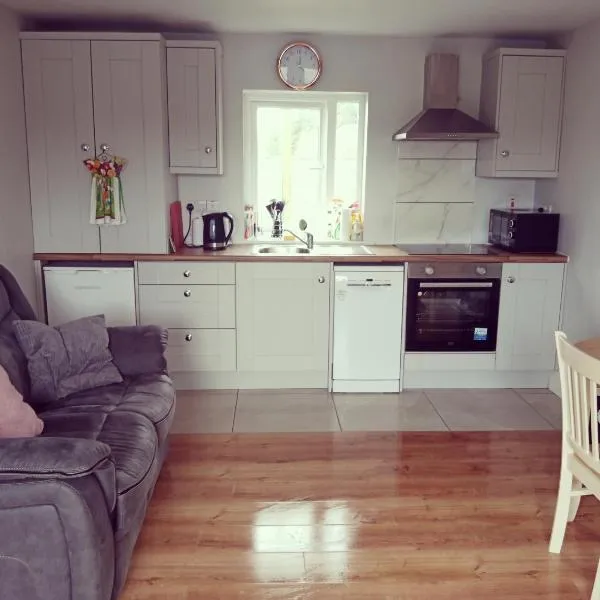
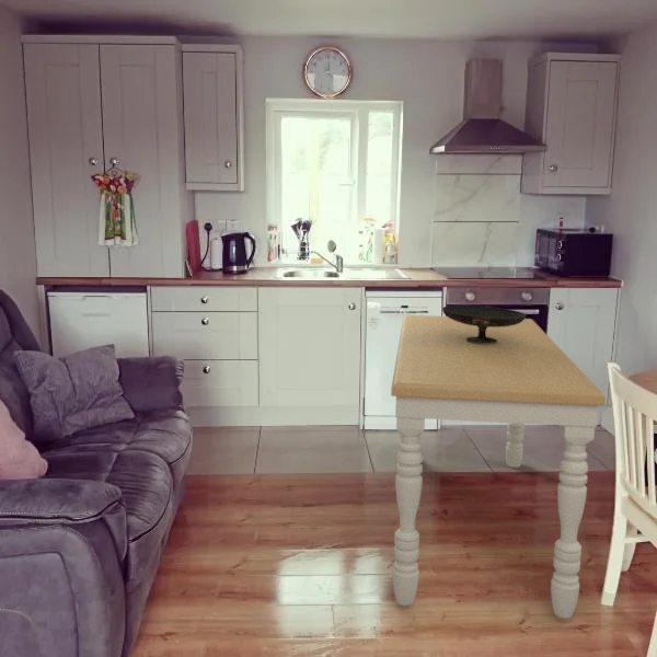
+ decorative bowl [441,304,527,344]
+ dining table [390,314,607,620]
